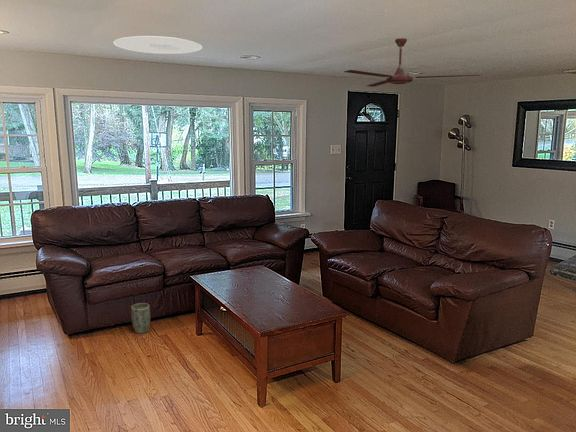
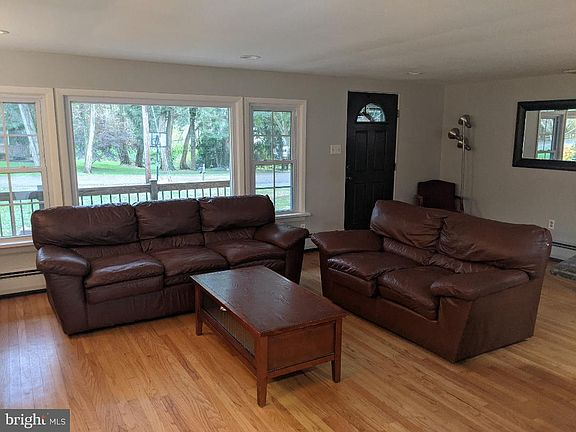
- plant pot [130,302,151,335]
- ceiling light [113,35,203,55]
- ceiling fan [343,37,481,88]
